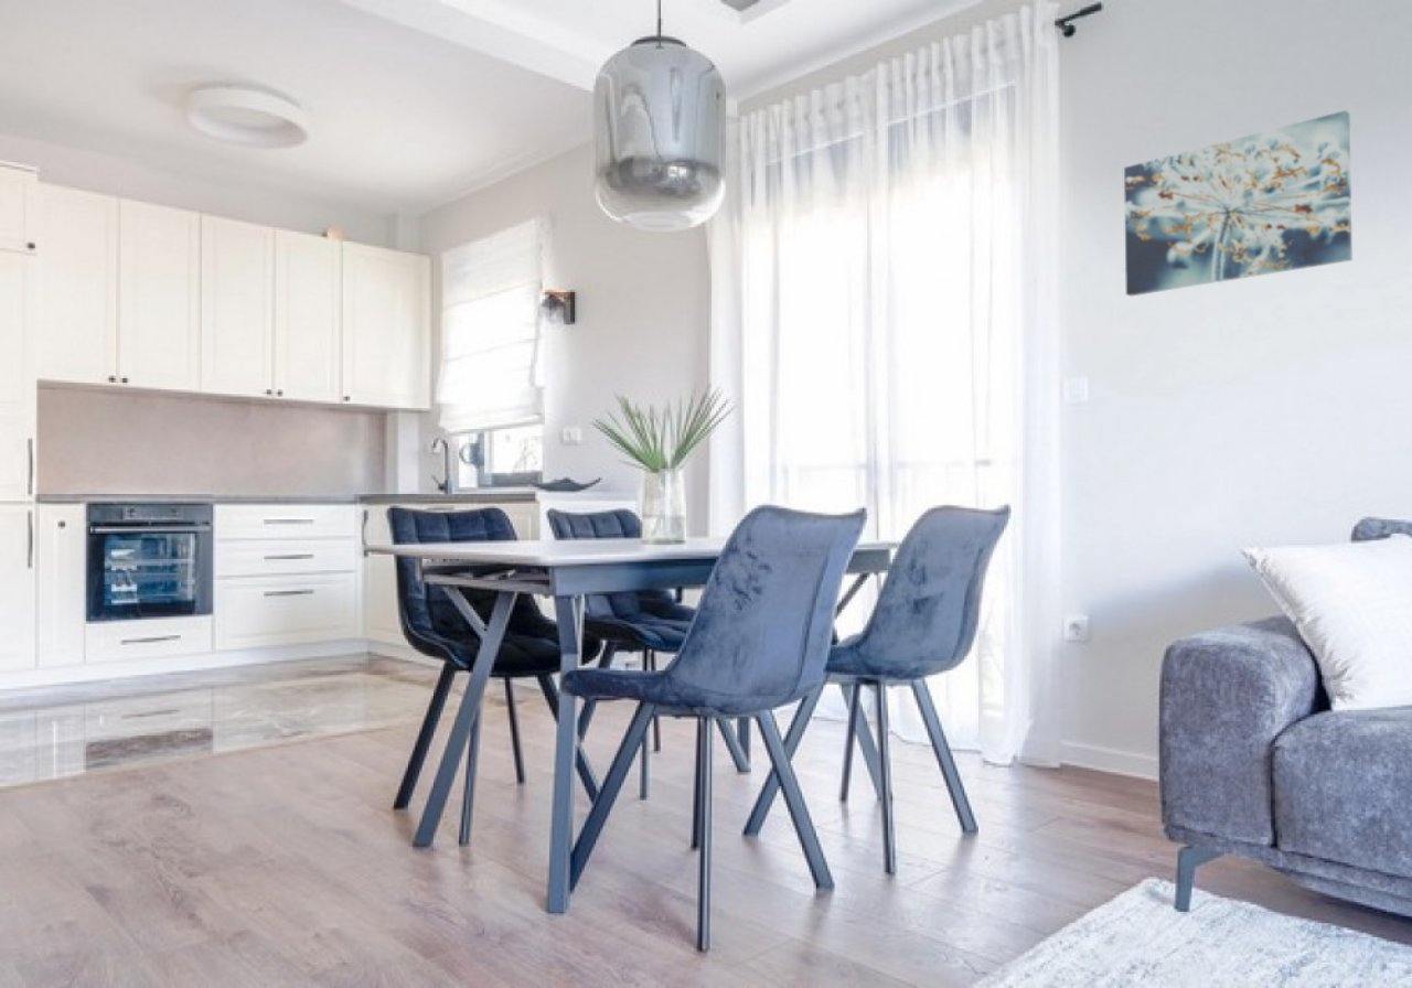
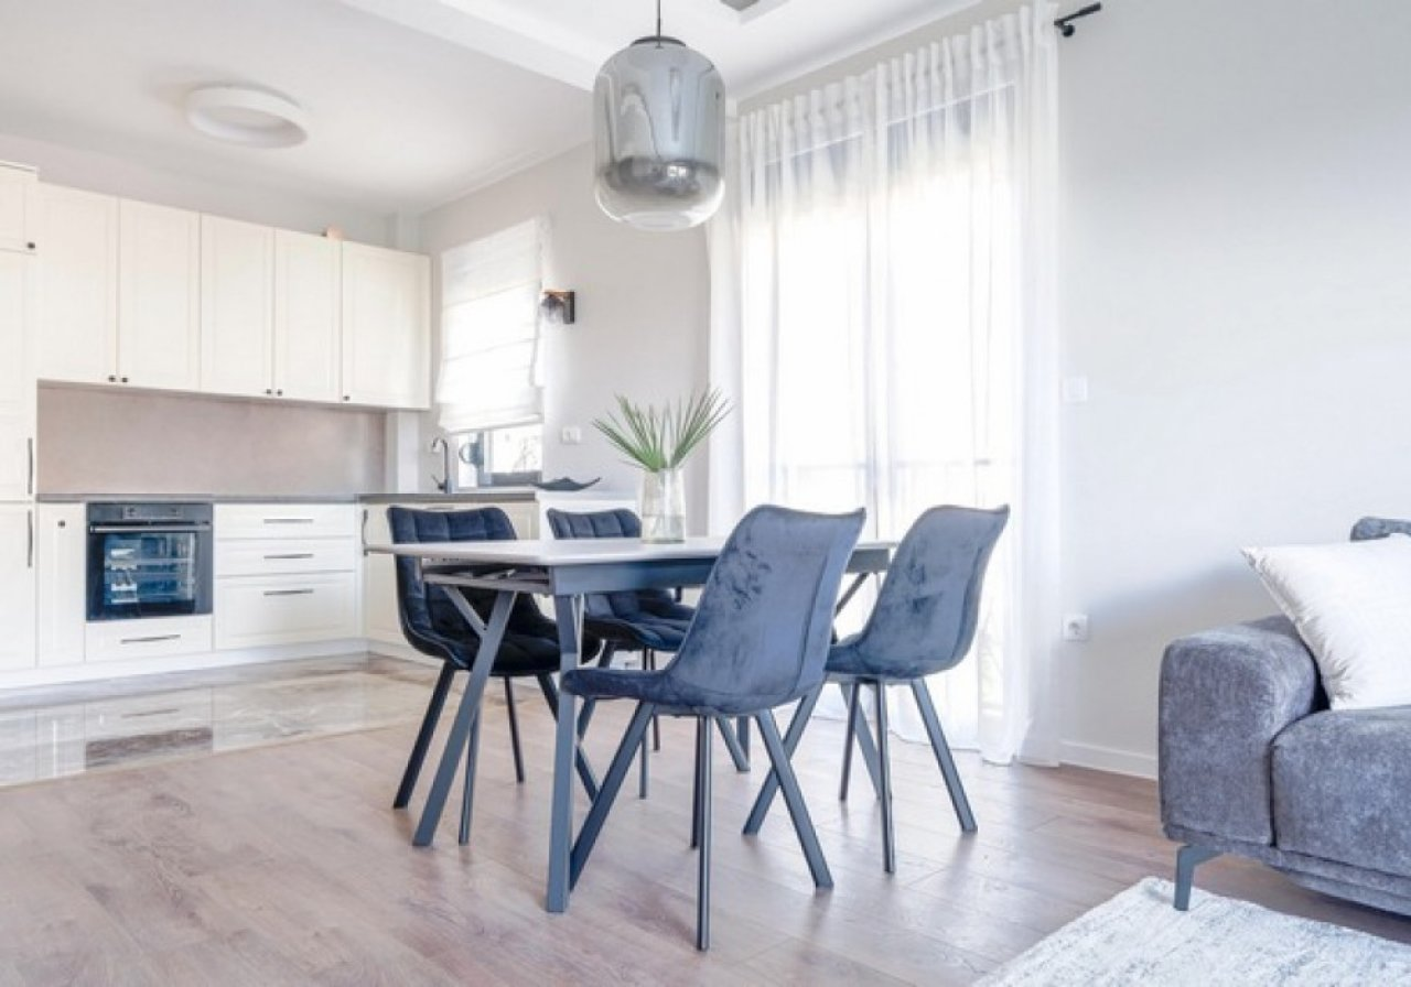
- wall art [1123,109,1354,297]
